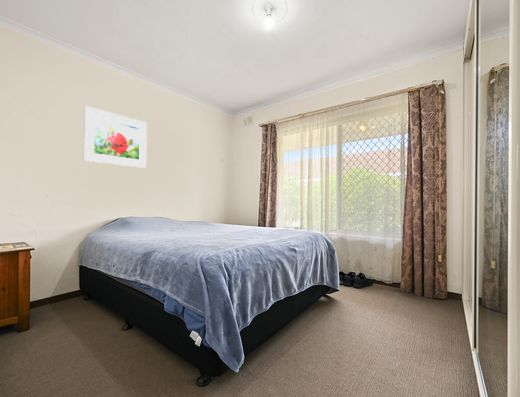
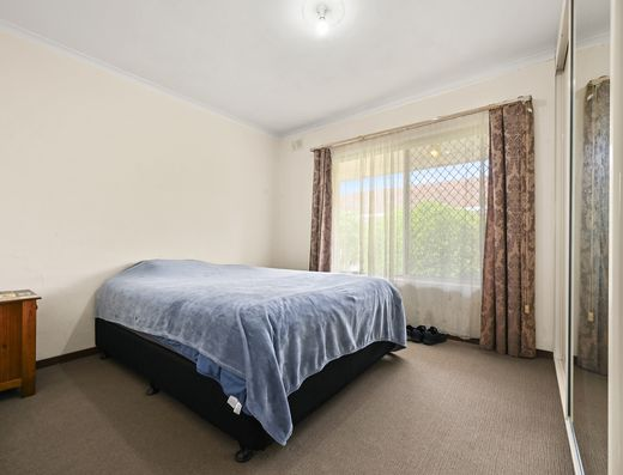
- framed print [83,105,148,169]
